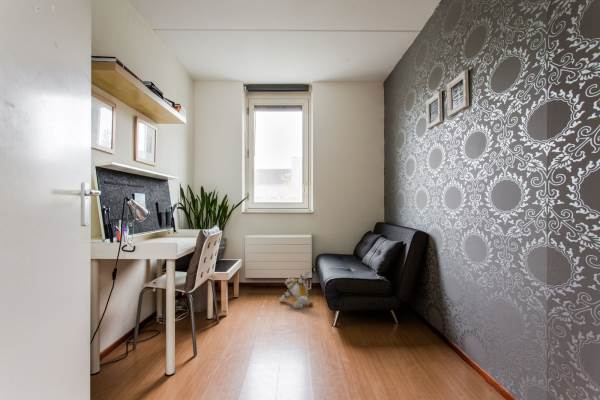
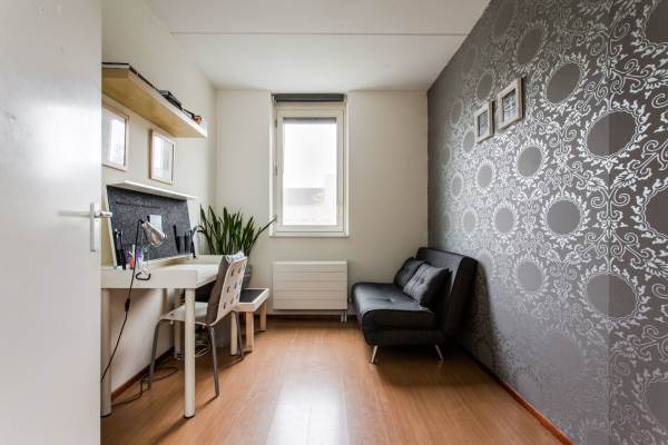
- plush toy [278,269,314,309]
